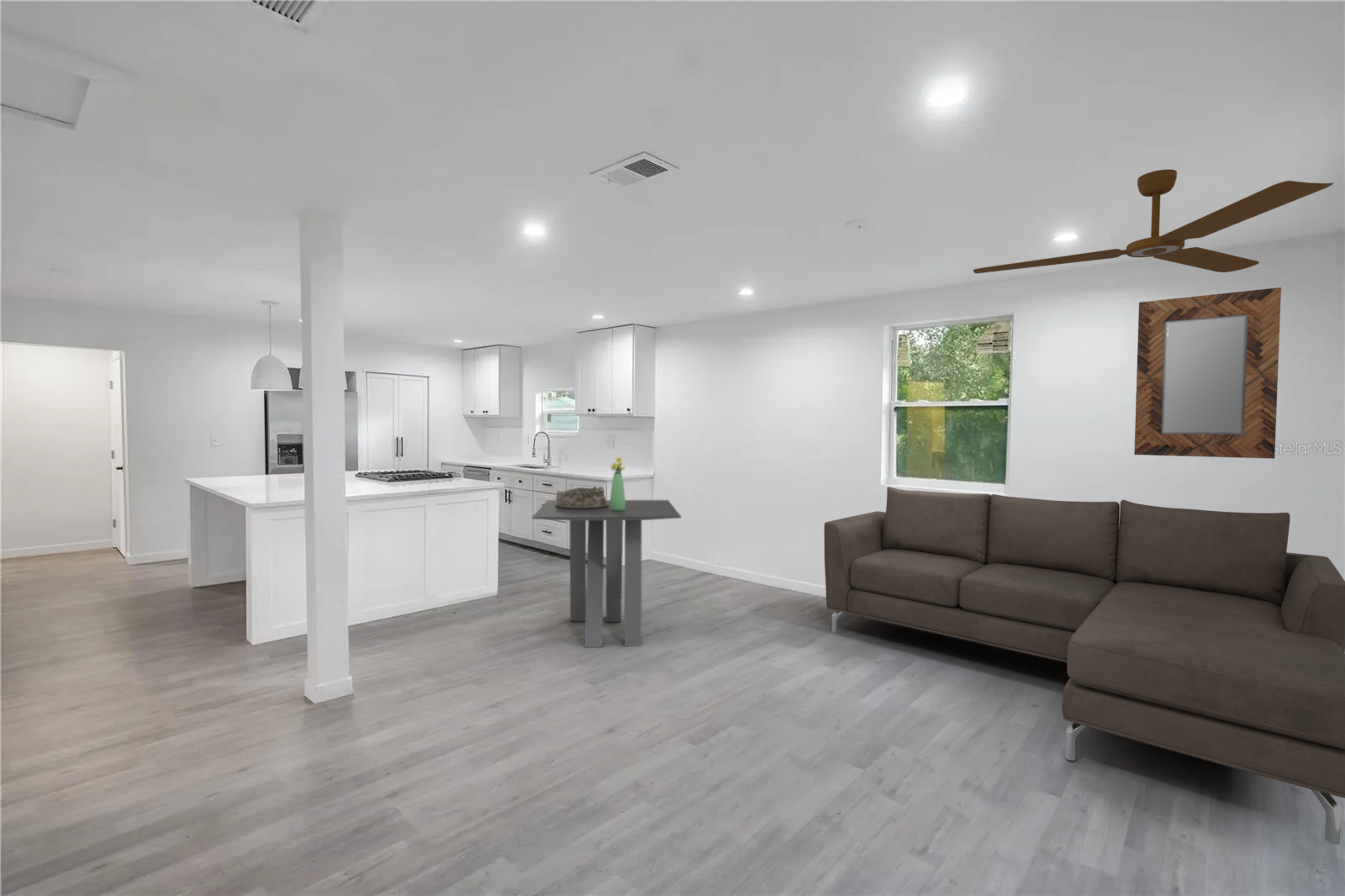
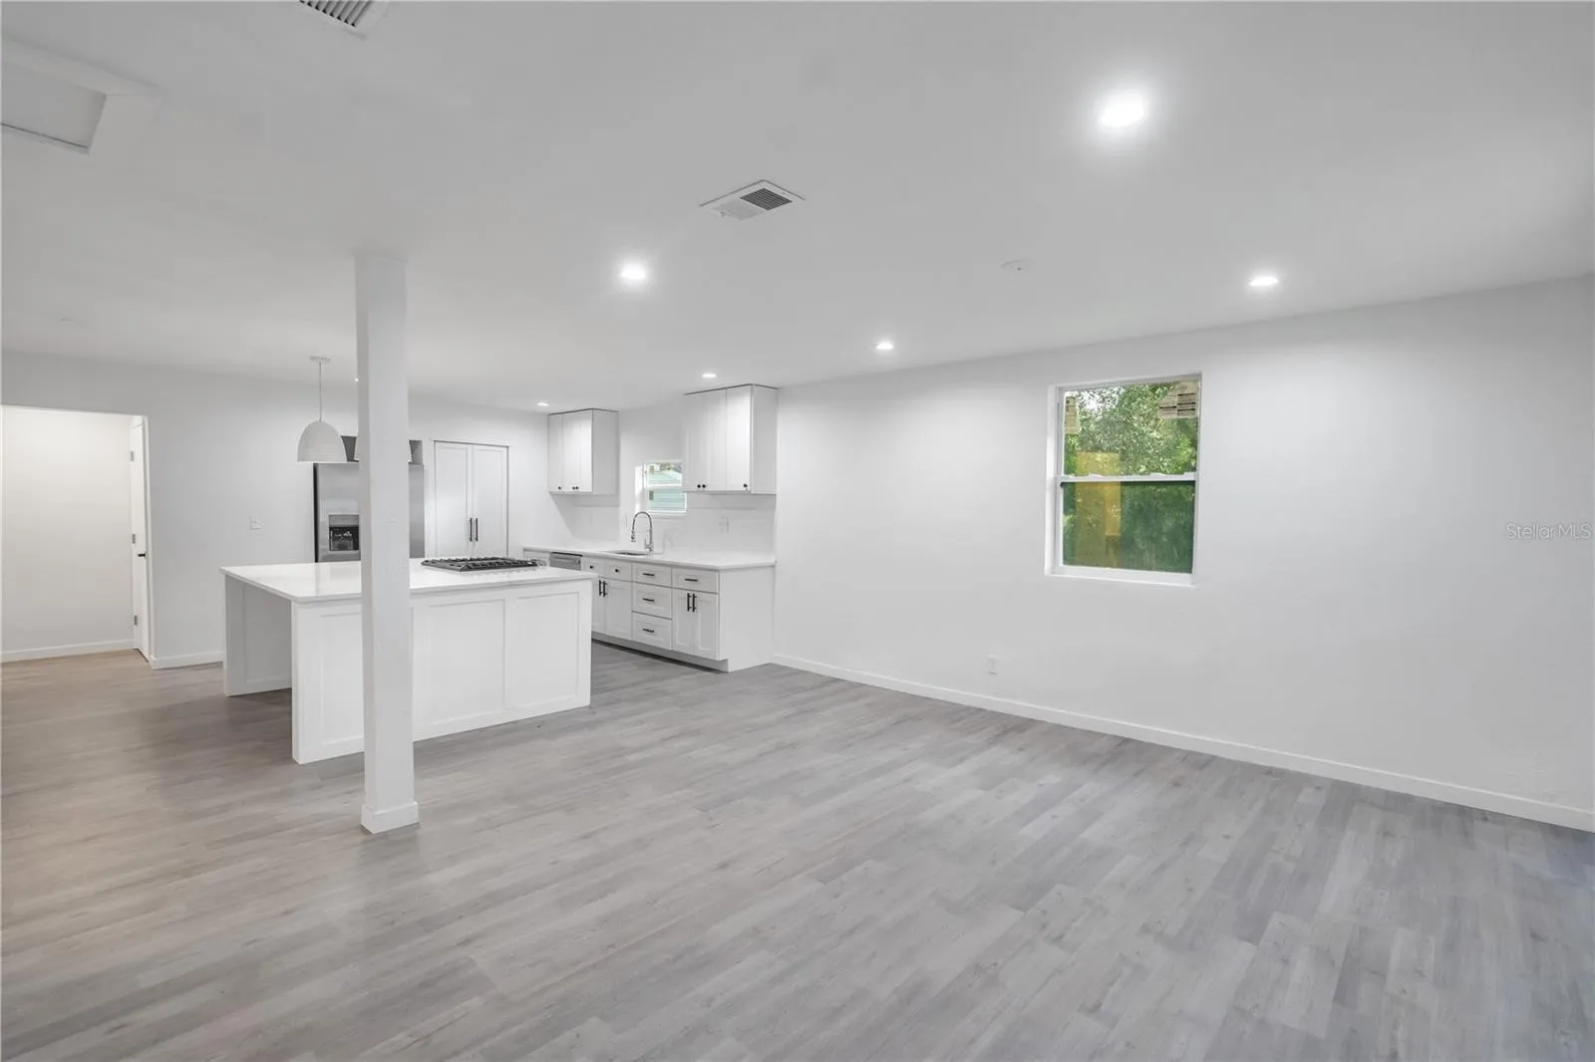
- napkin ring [555,485,609,509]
- bouquet [609,456,626,512]
- ceiling fan [973,169,1334,274]
- sofa [823,486,1345,846]
- dining table [531,499,683,648]
- home mirror [1133,287,1282,460]
